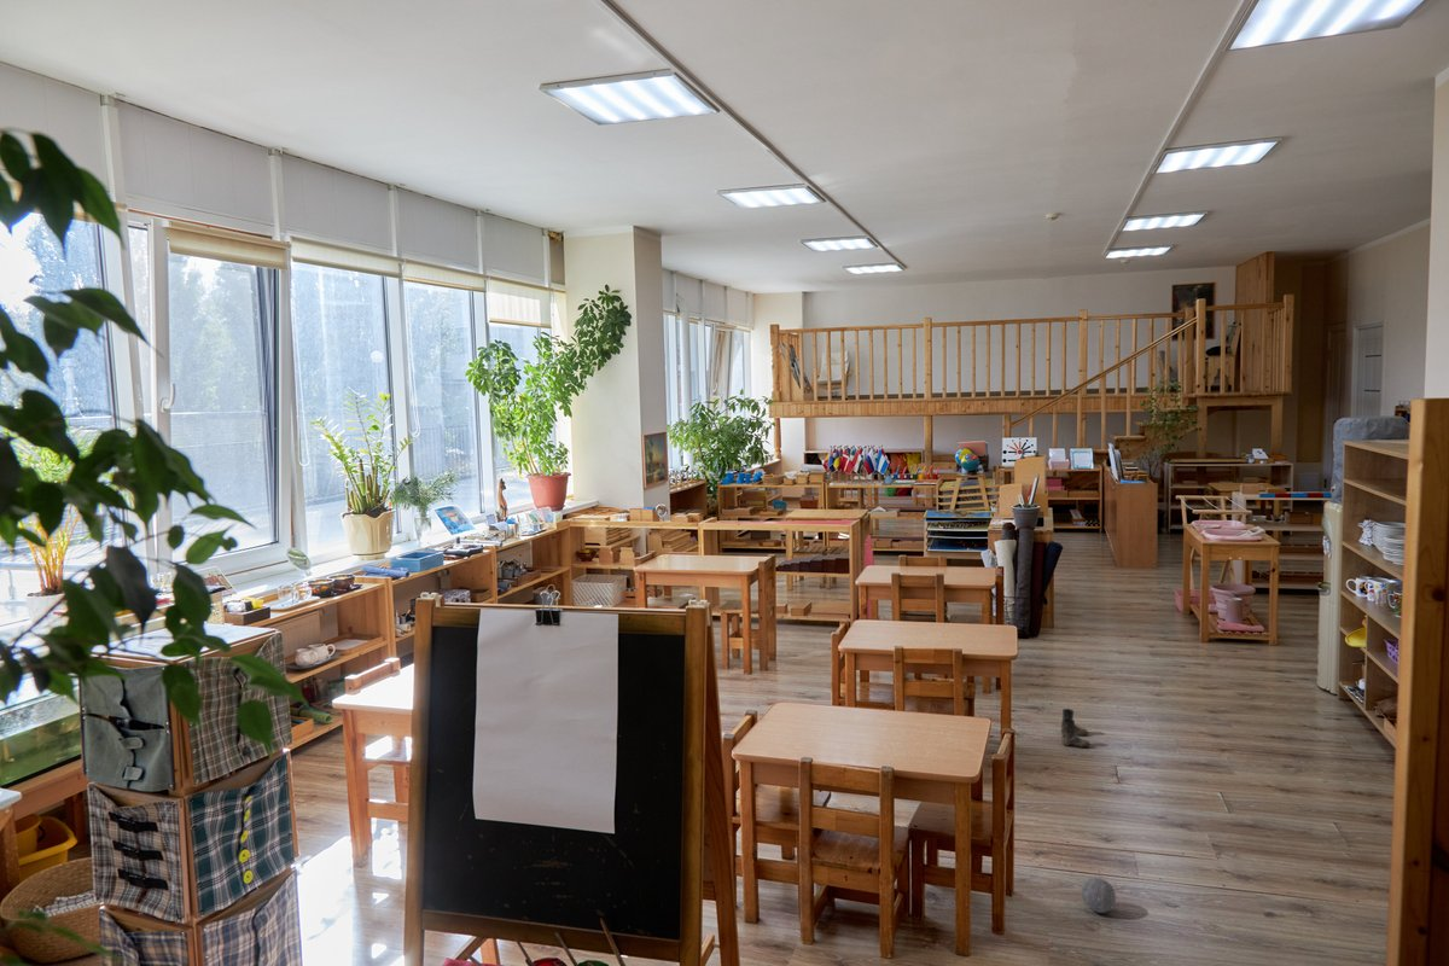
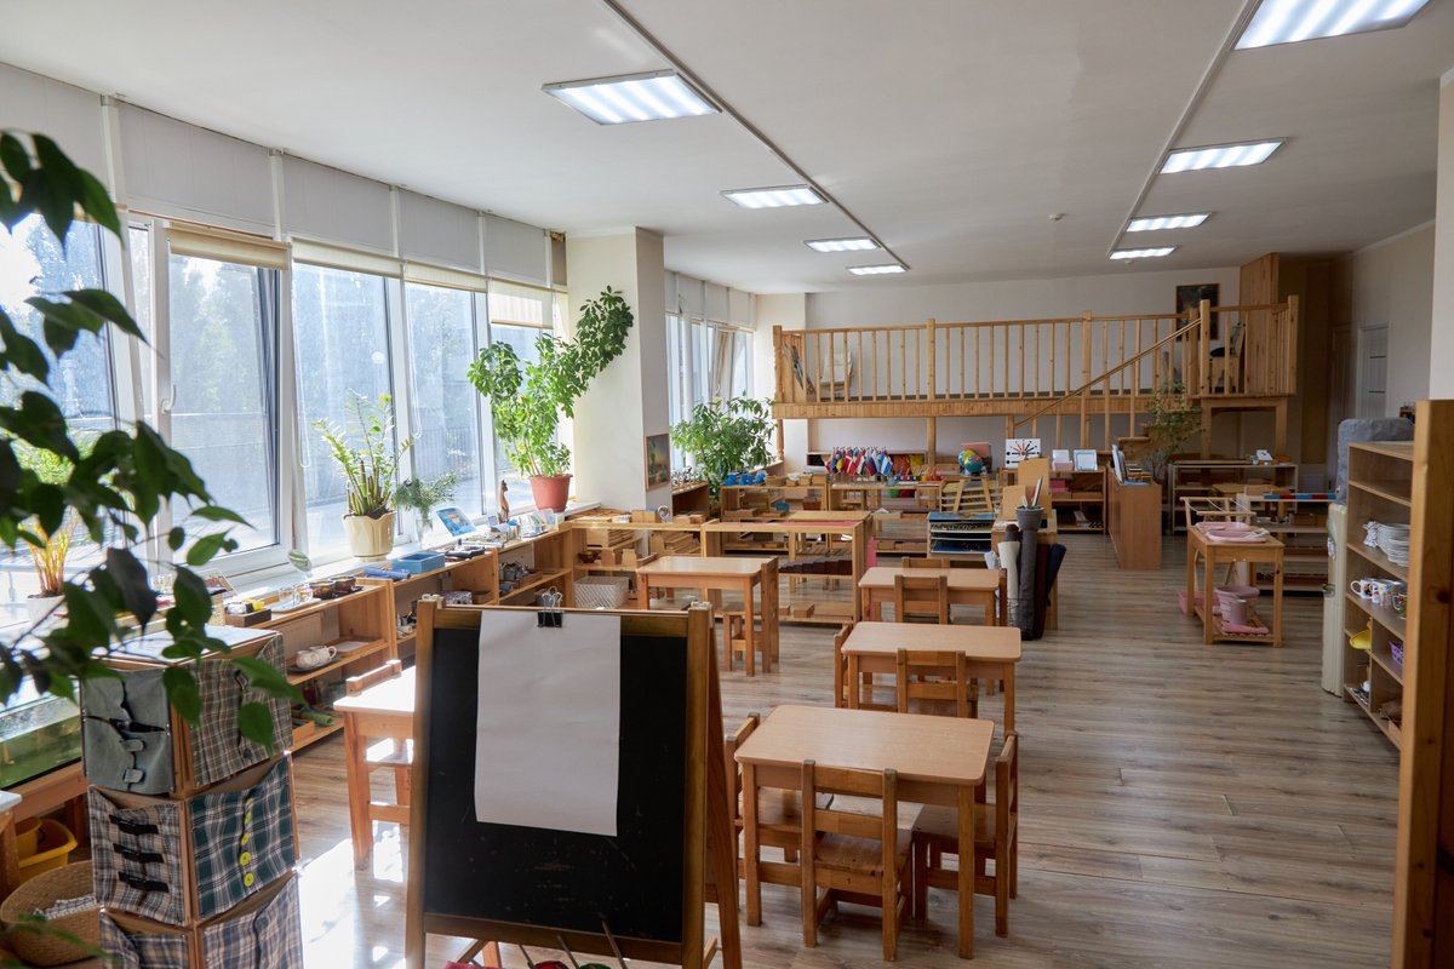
- boots [1060,708,1092,749]
- ball [1080,877,1117,914]
